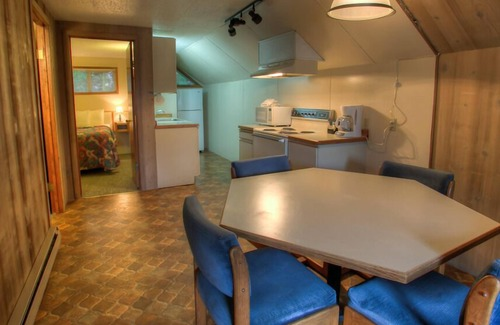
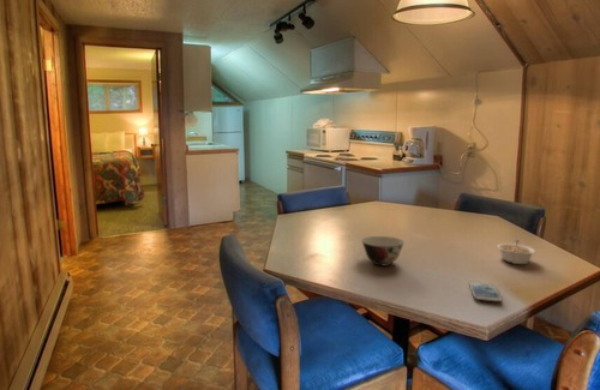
+ legume [496,239,536,265]
+ smartphone [468,281,503,302]
+ soup bowl [361,235,404,266]
